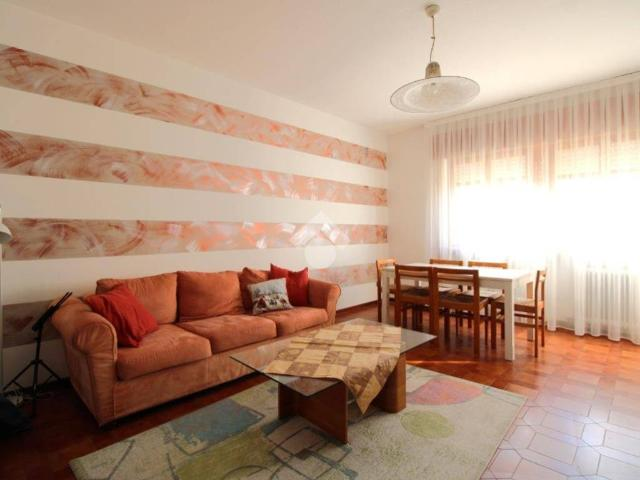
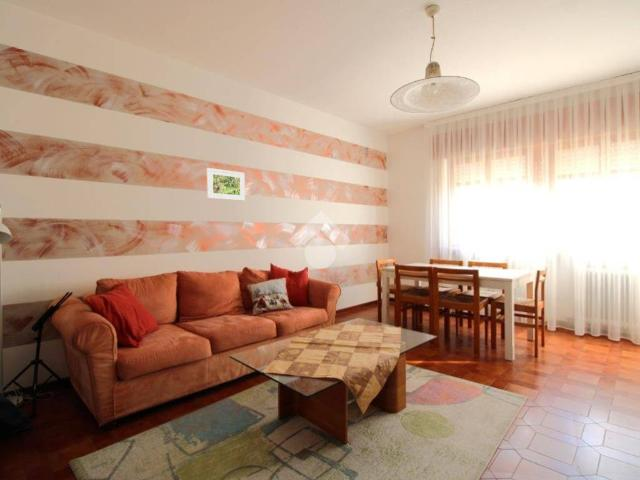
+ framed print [206,167,246,202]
